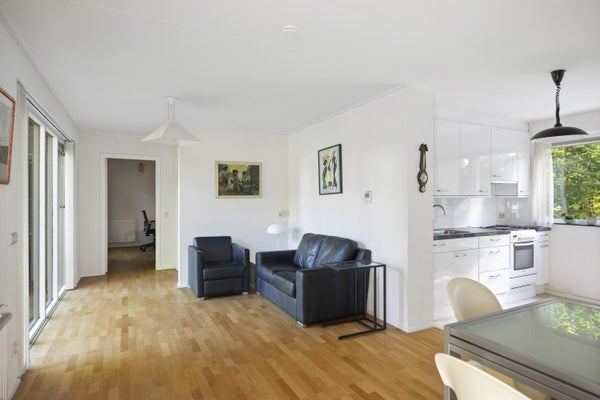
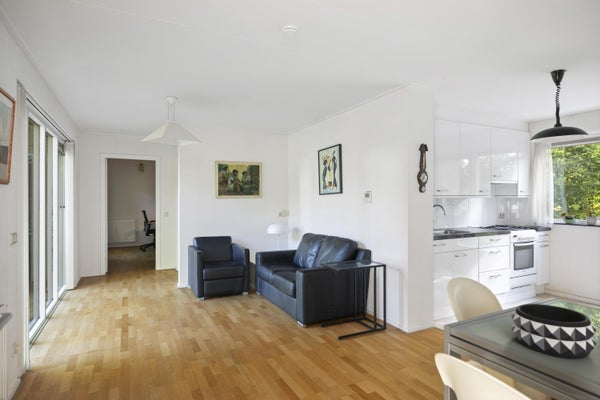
+ decorative bowl [510,303,597,359]
